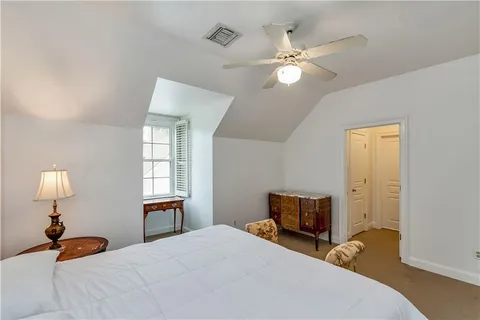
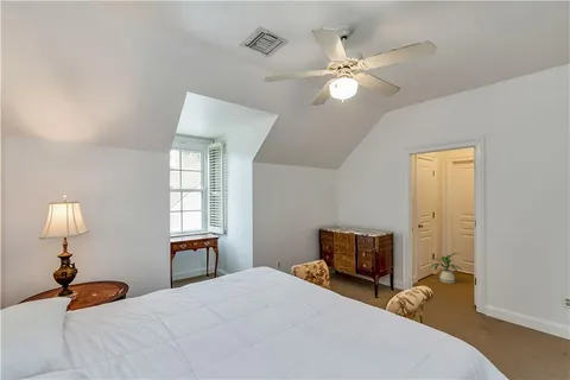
+ house plant [426,252,463,285]
